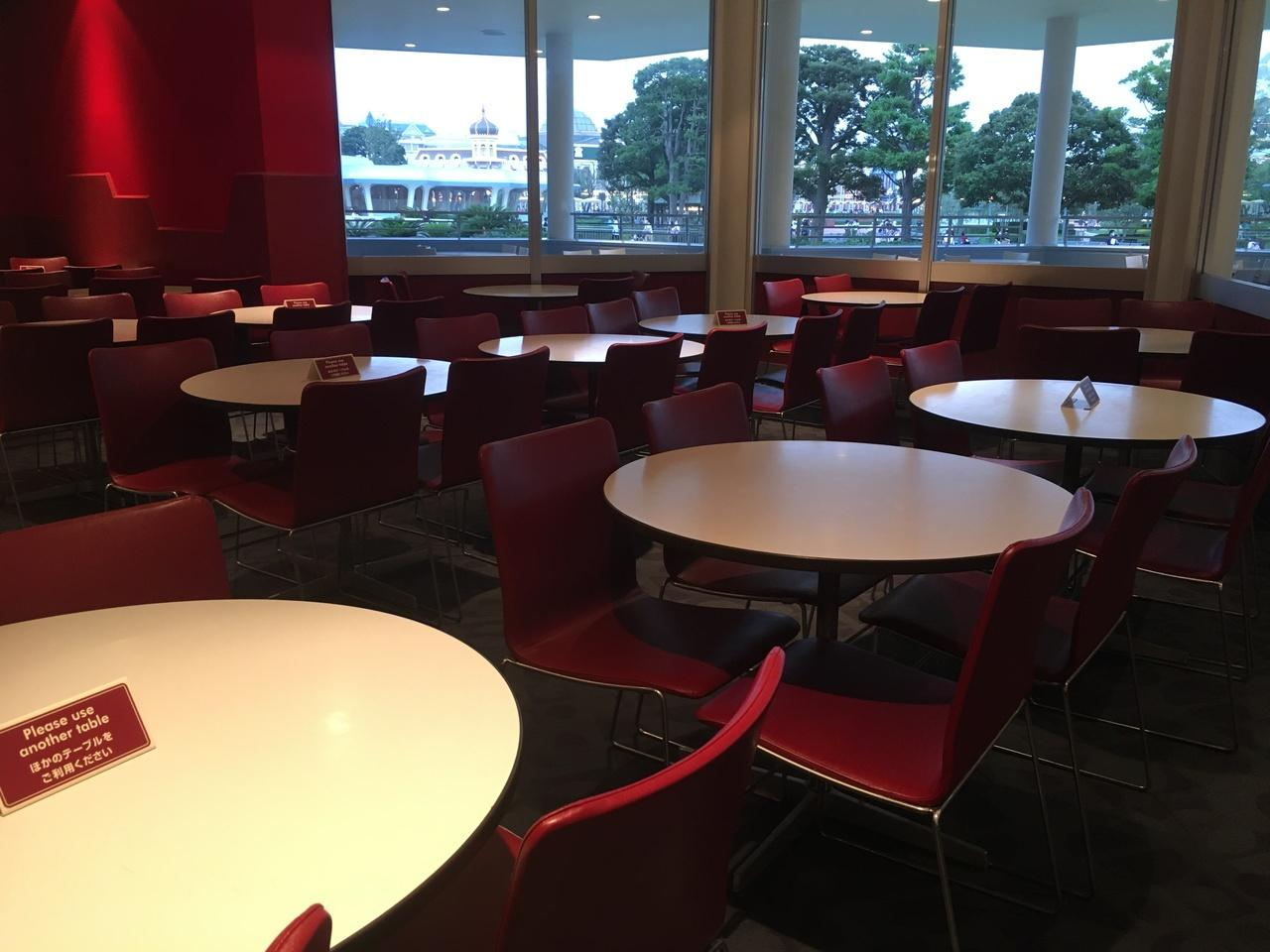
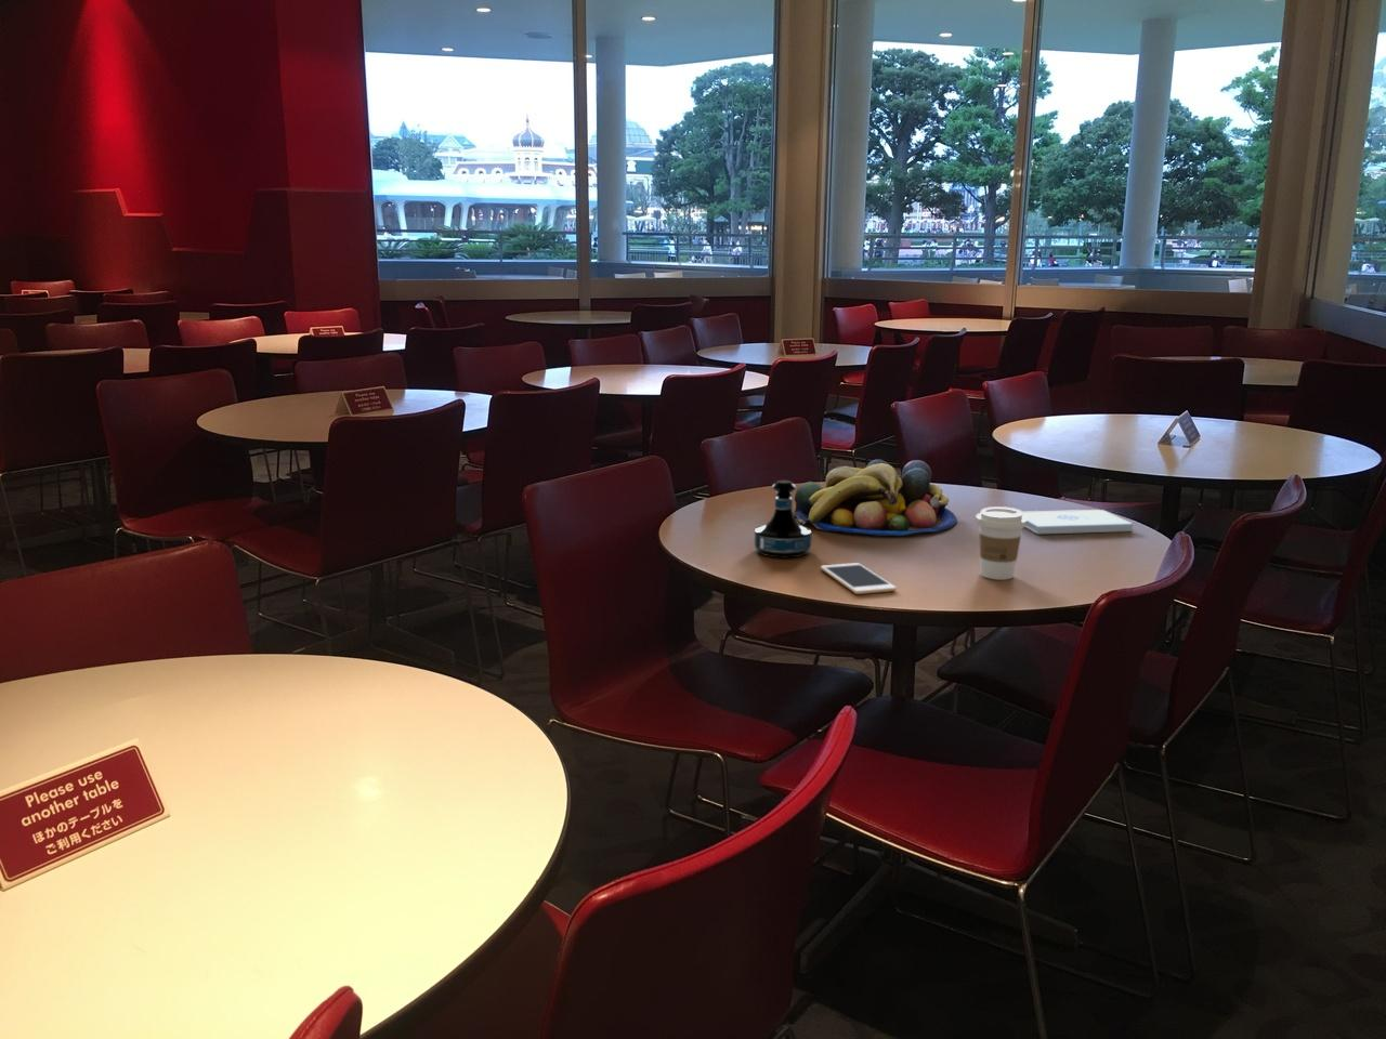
+ notepad [1023,509,1134,535]
+ coffee cup [975,505,1027,582]
+ fruit bowl [792,458,957,537]
+ tequila bottle [753,479,813,559]
+ cell phone [820,562,898,595]
